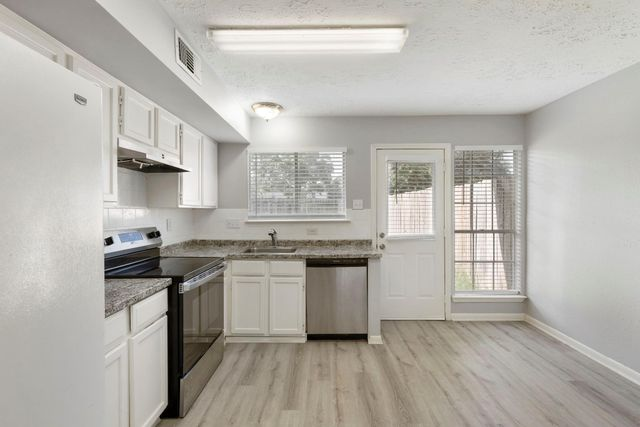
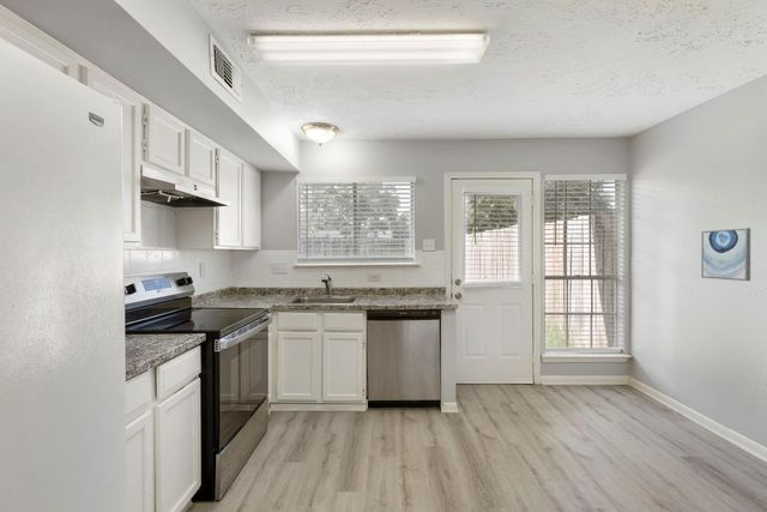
+ wall art [700,227,751,282]
